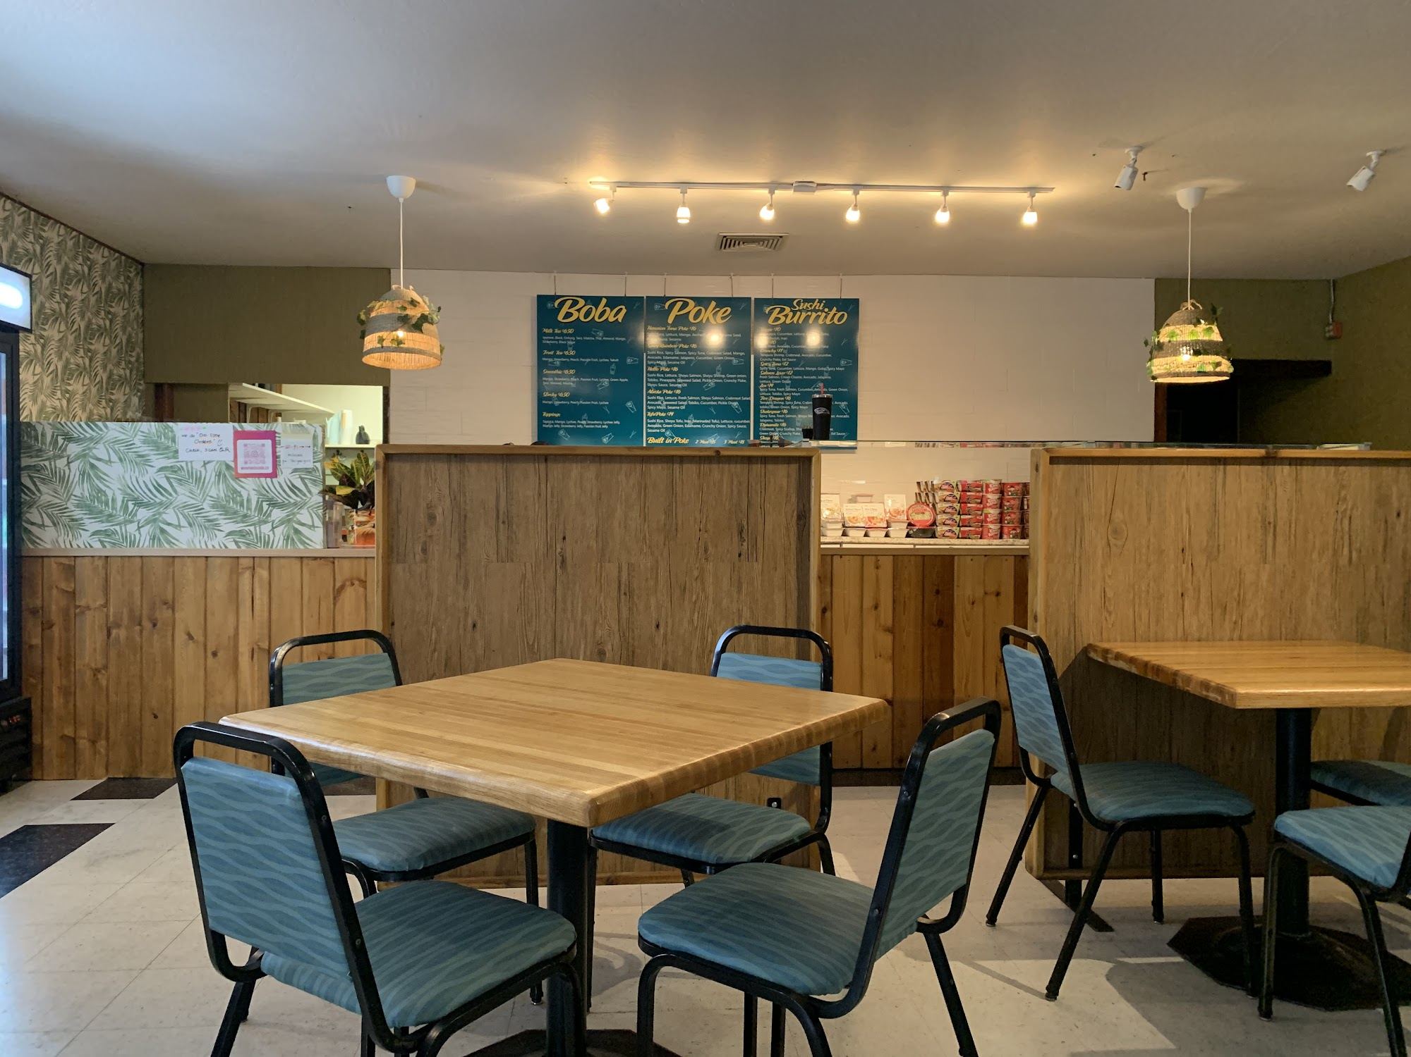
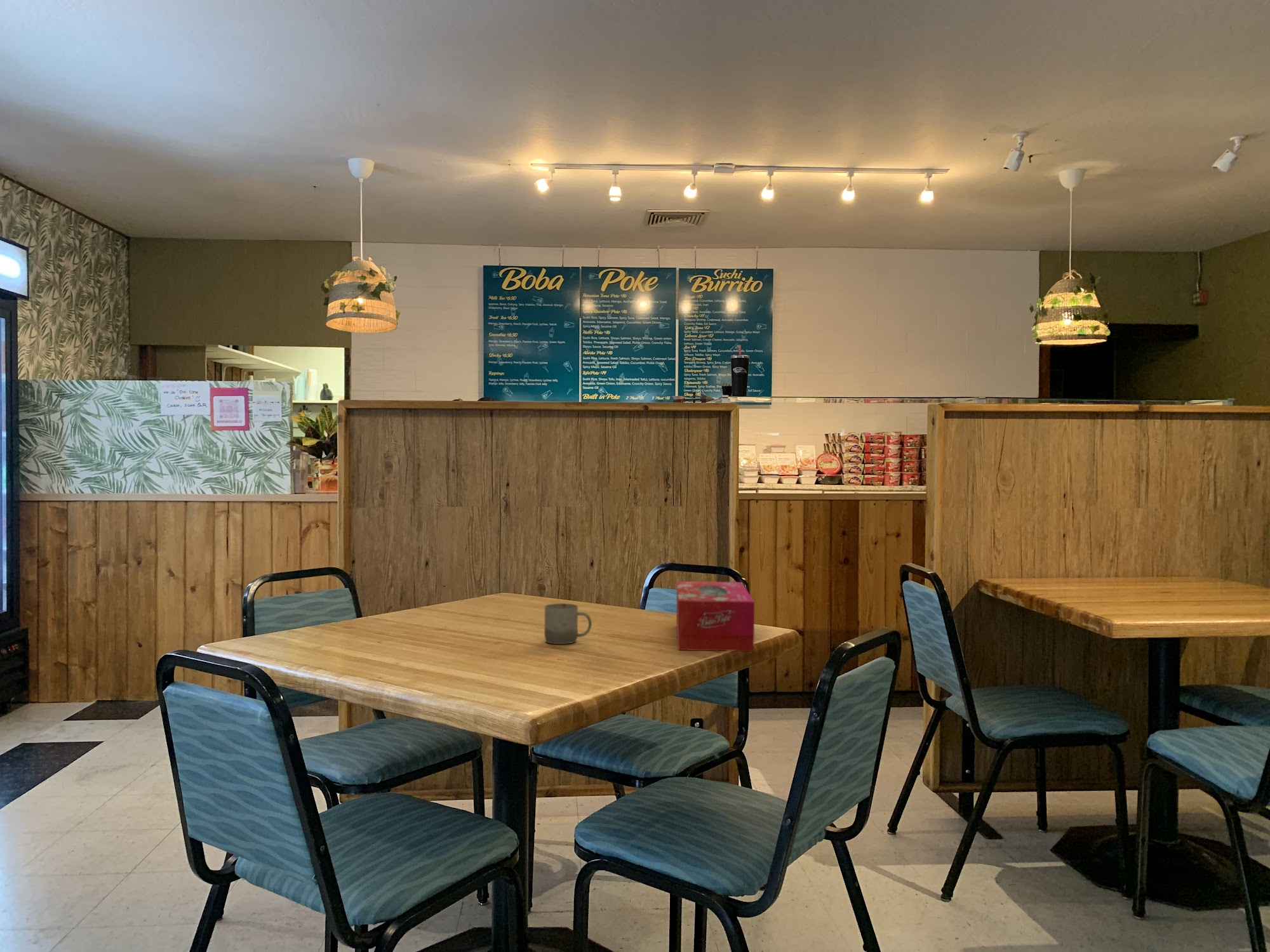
+ tissue box [676,581,755,652]
+ cup [544,603,592,645]
